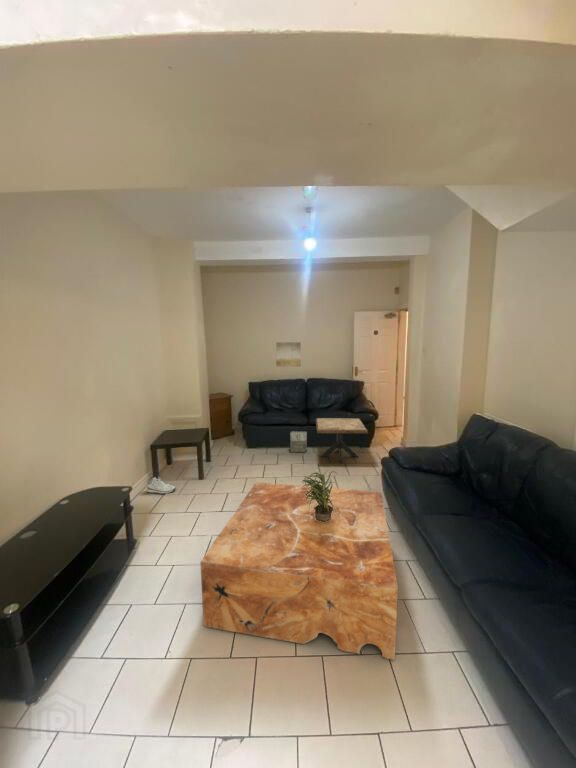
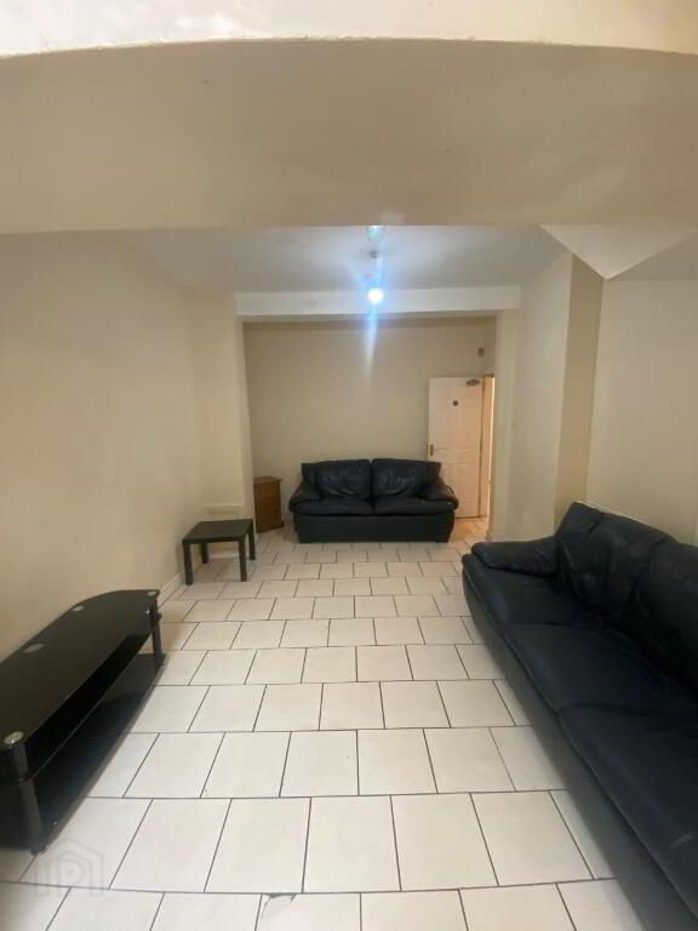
- coffee table [200,481,399,661]
- sneaker [146,473,177,495]
- side table [315,417,369,465]
- wall art [275,341,302,368]
- bag [289,430,308,453]
- potted plant [301,468,338,522]
